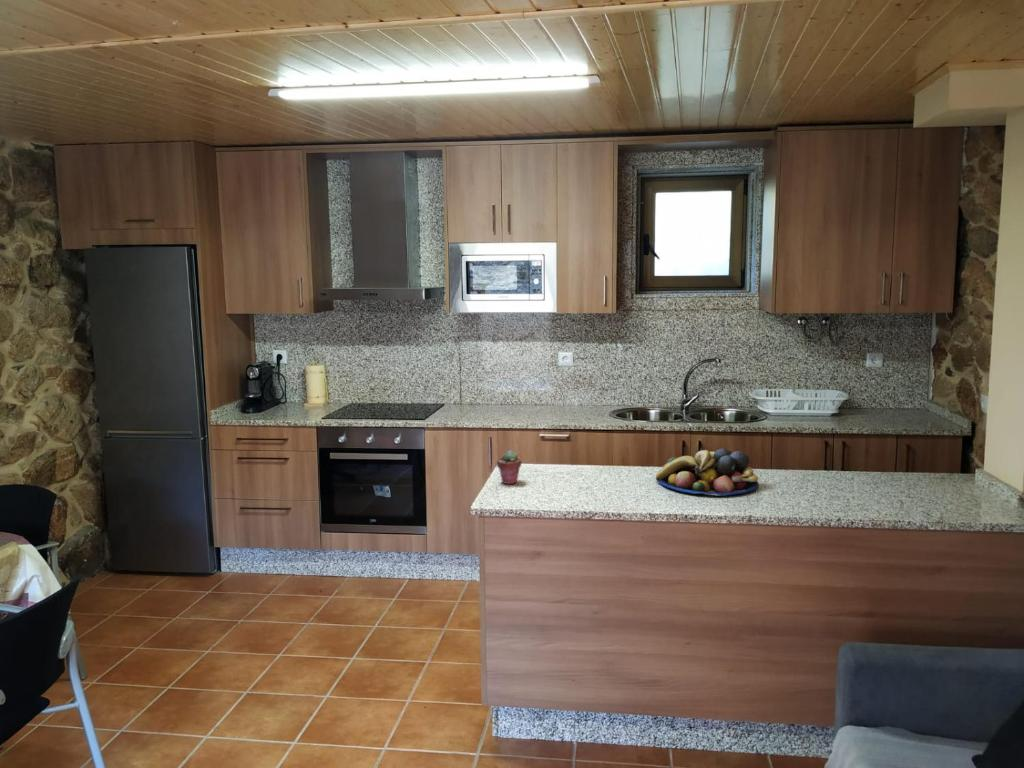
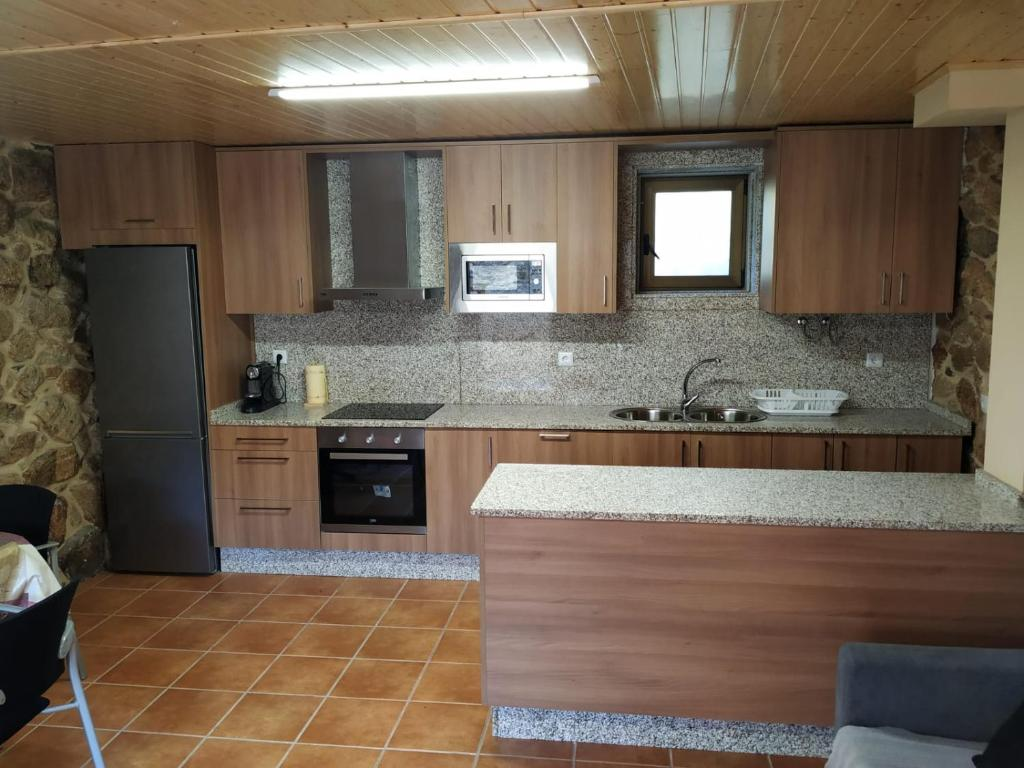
- potted succulent [496,449,522,485]
- fruit bowl [655,448,760,496]
